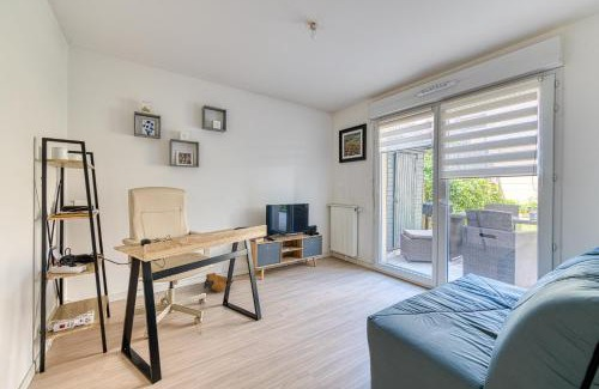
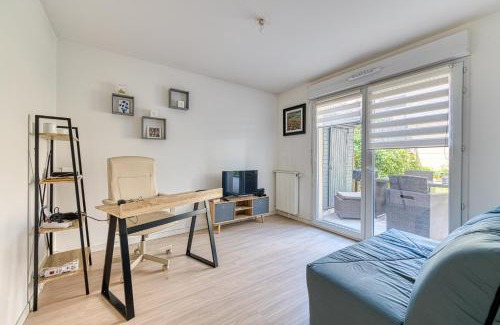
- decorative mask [202,272,235,293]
